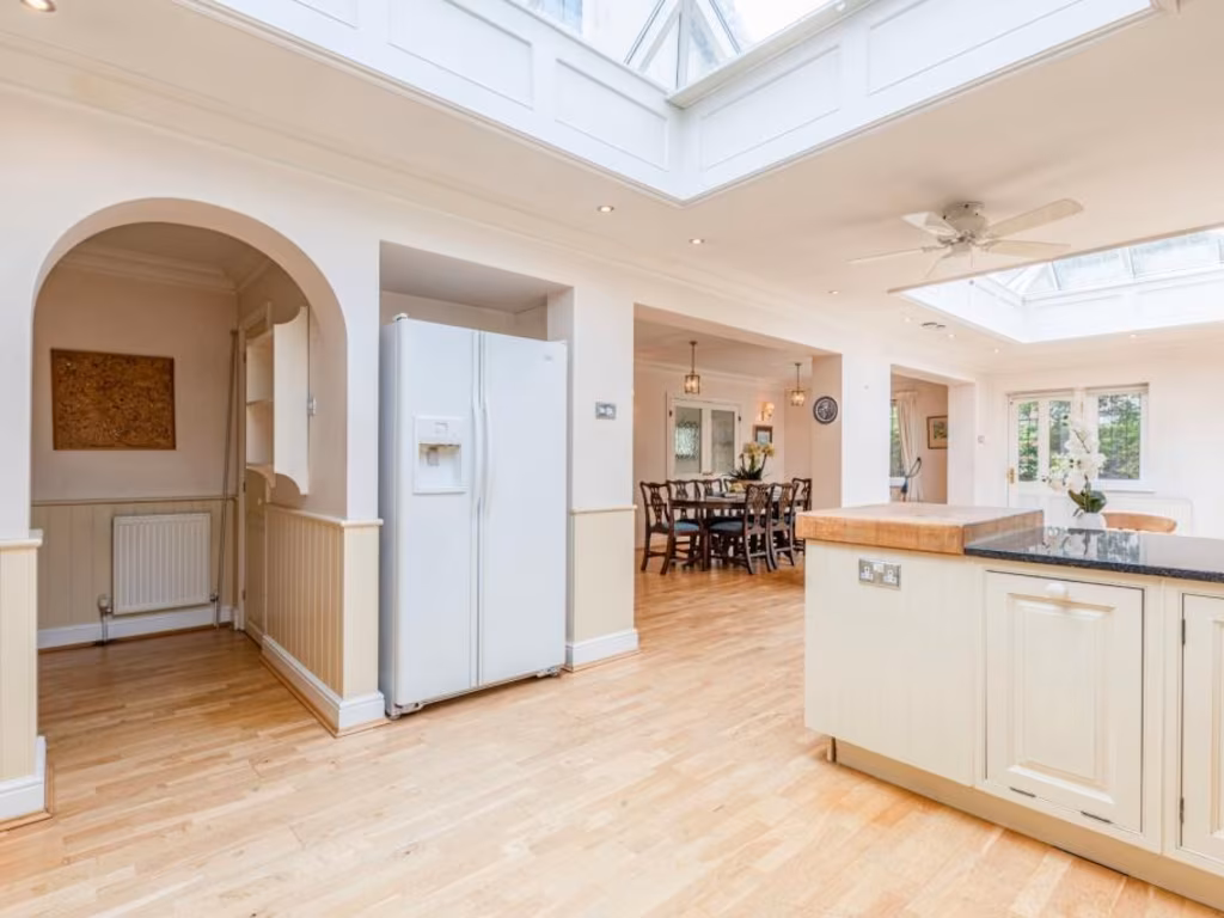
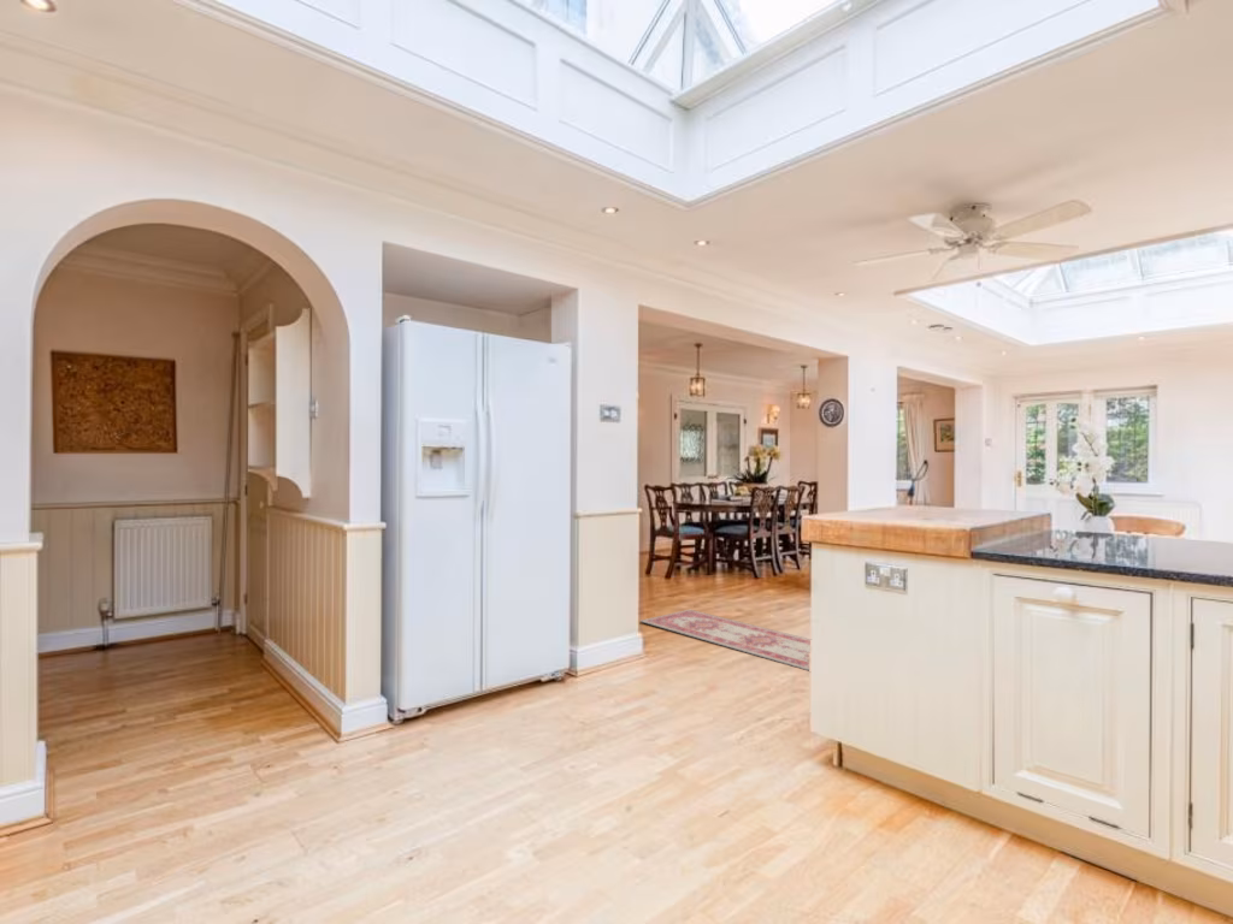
+ rug [639,609,812,671]
